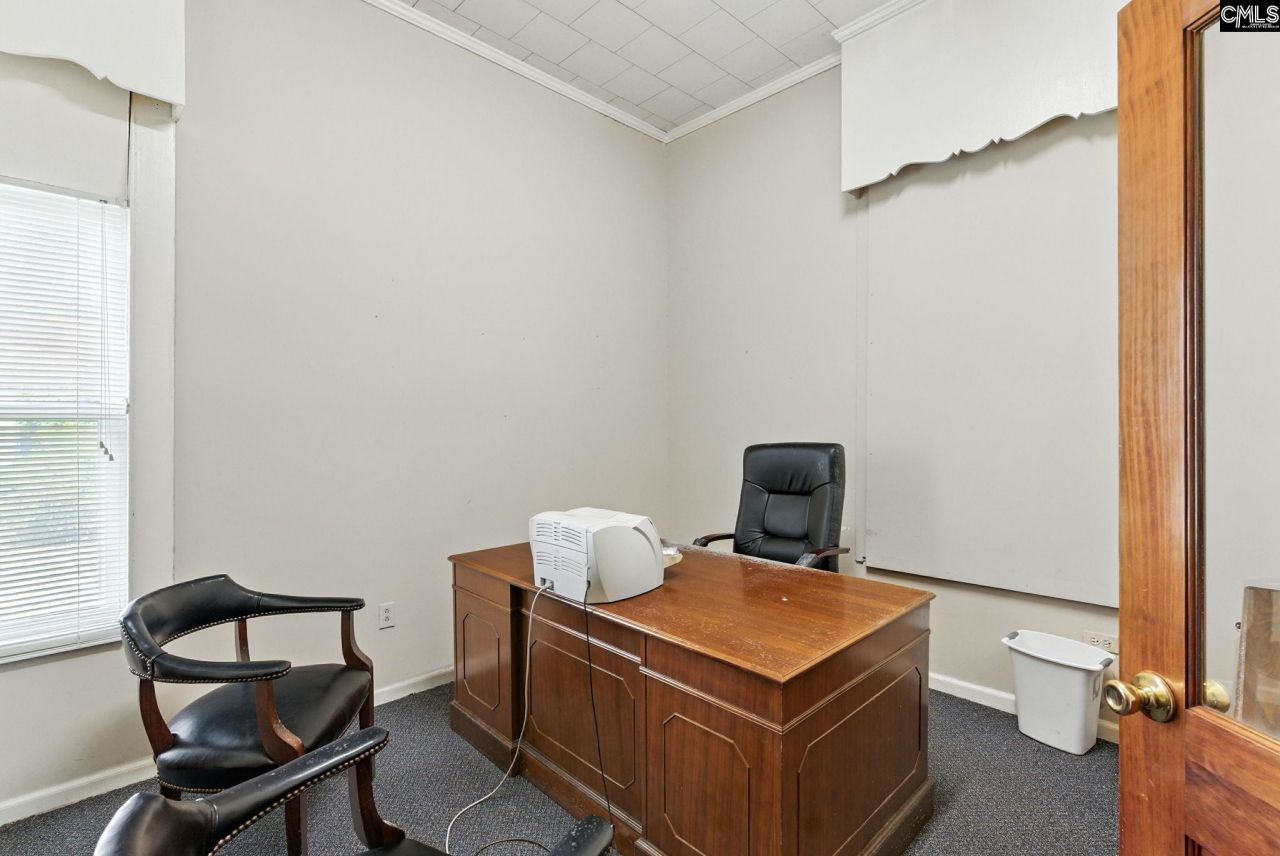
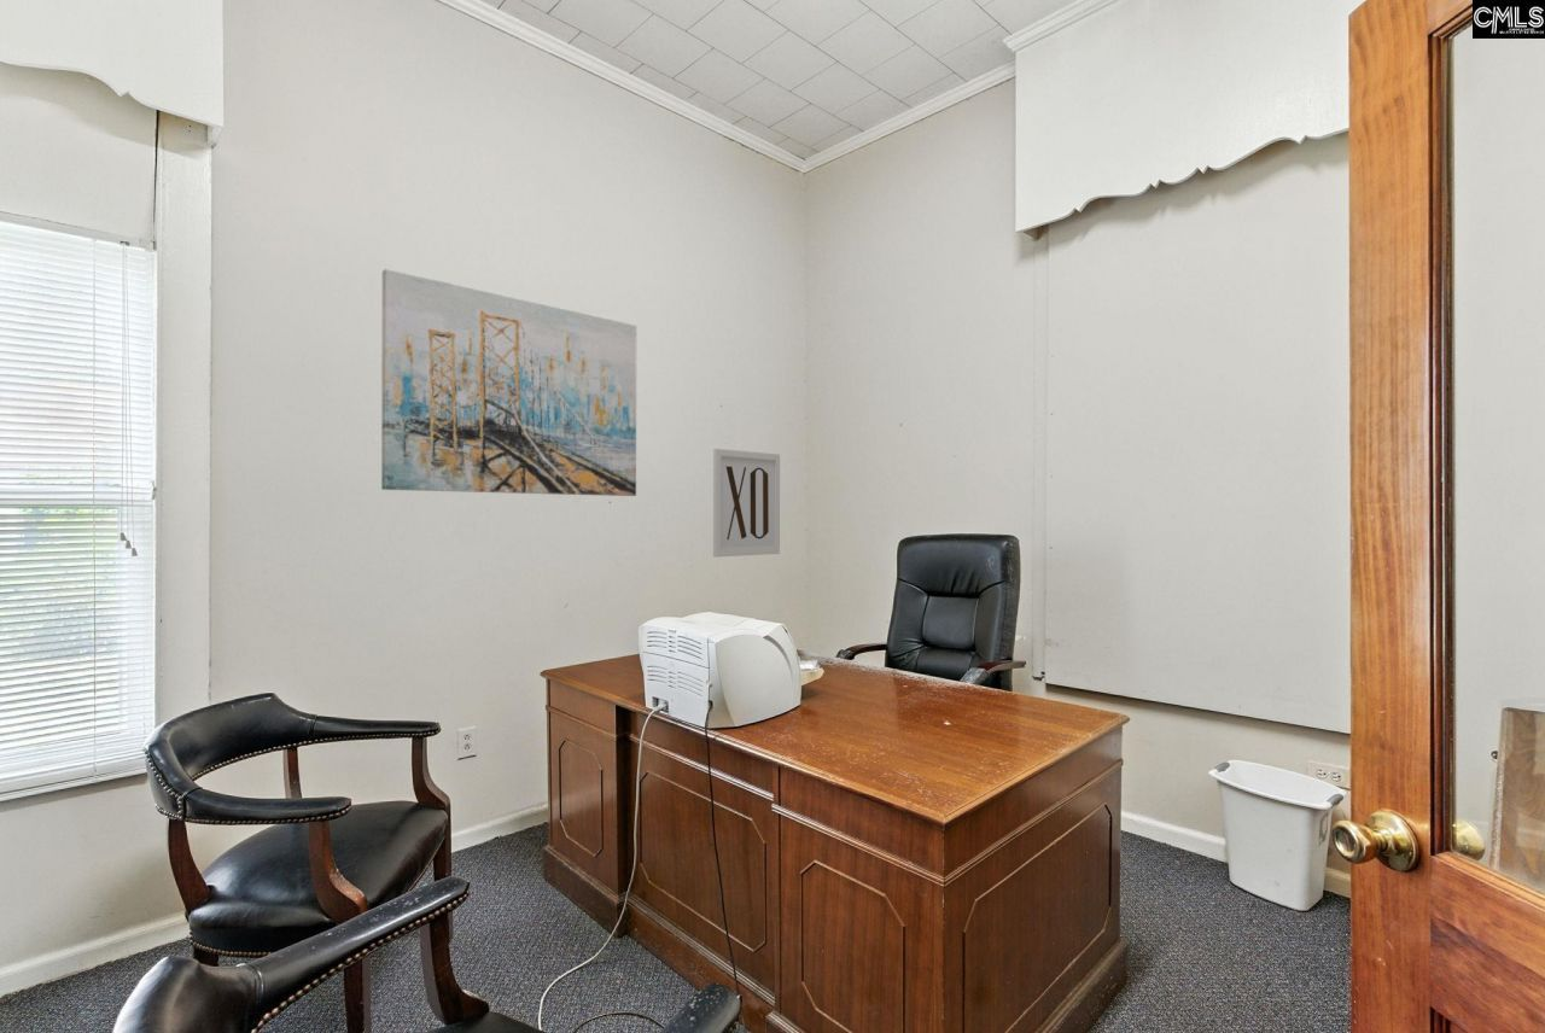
+ wall art [380,268,637,497]
+ wall art [712,448,781,558]
